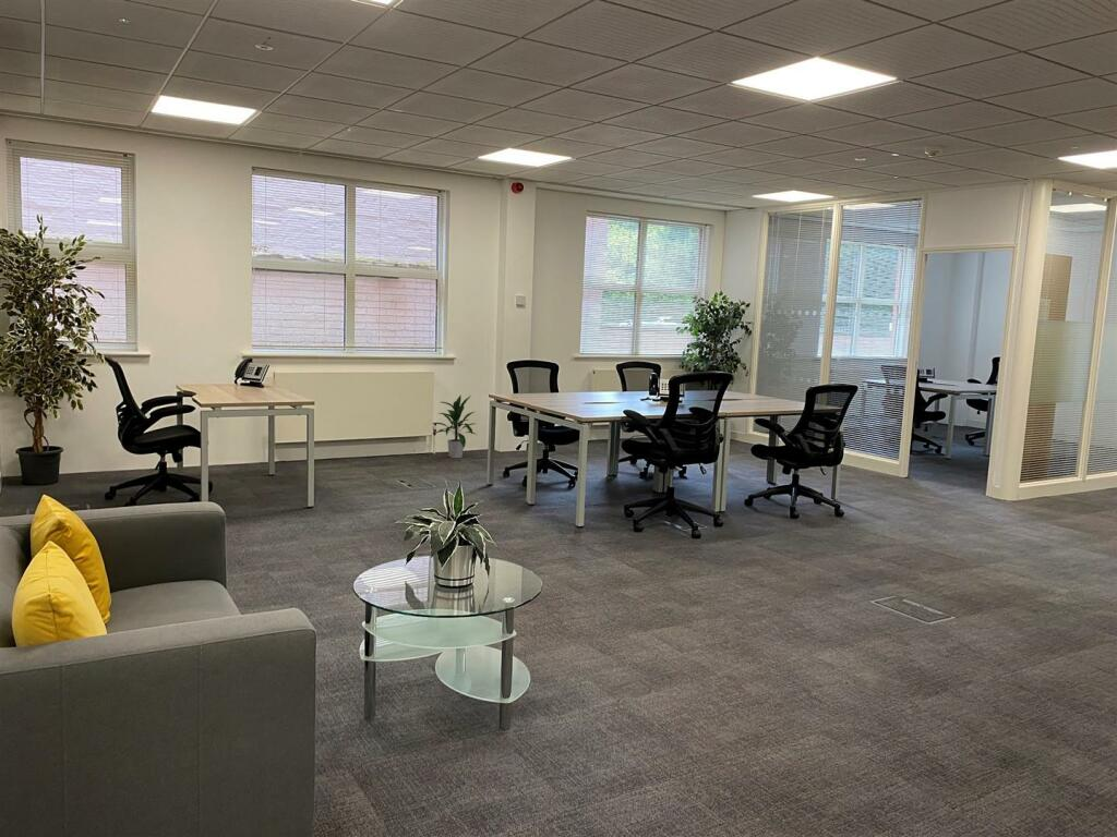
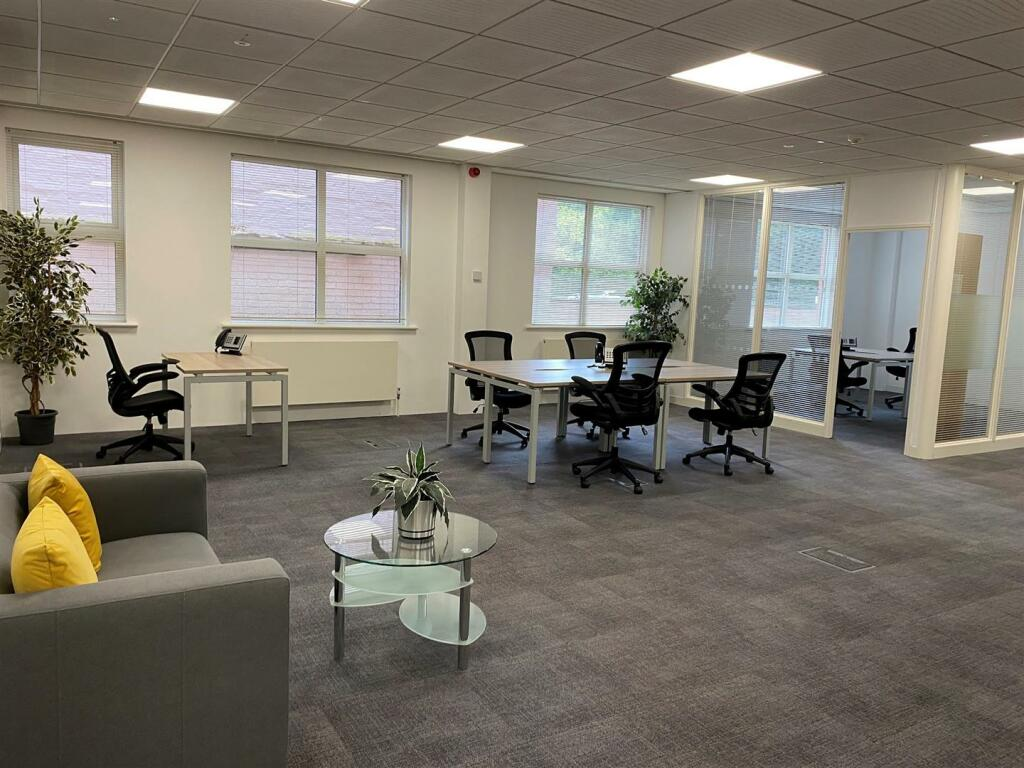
- indoor plant [432,393,478,459]
